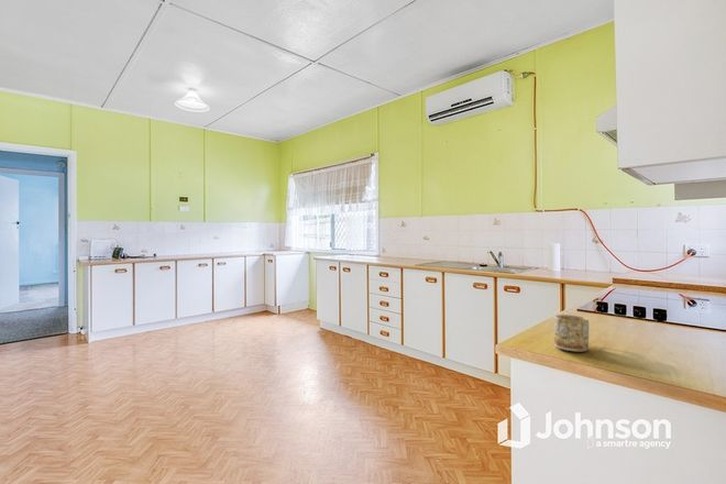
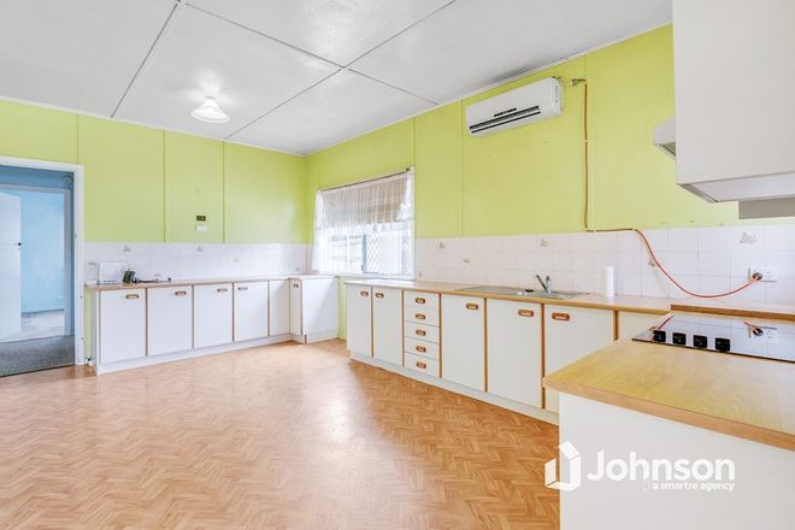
- mug [553,314,590,352]
